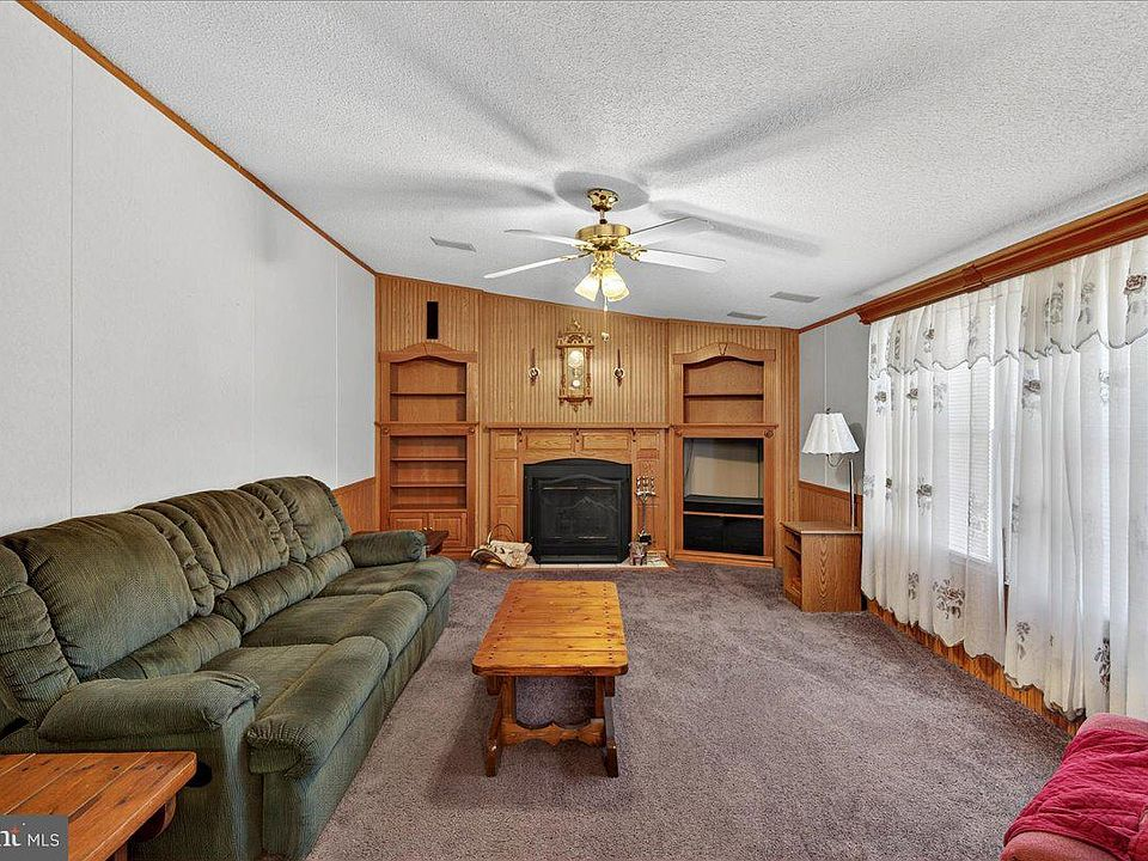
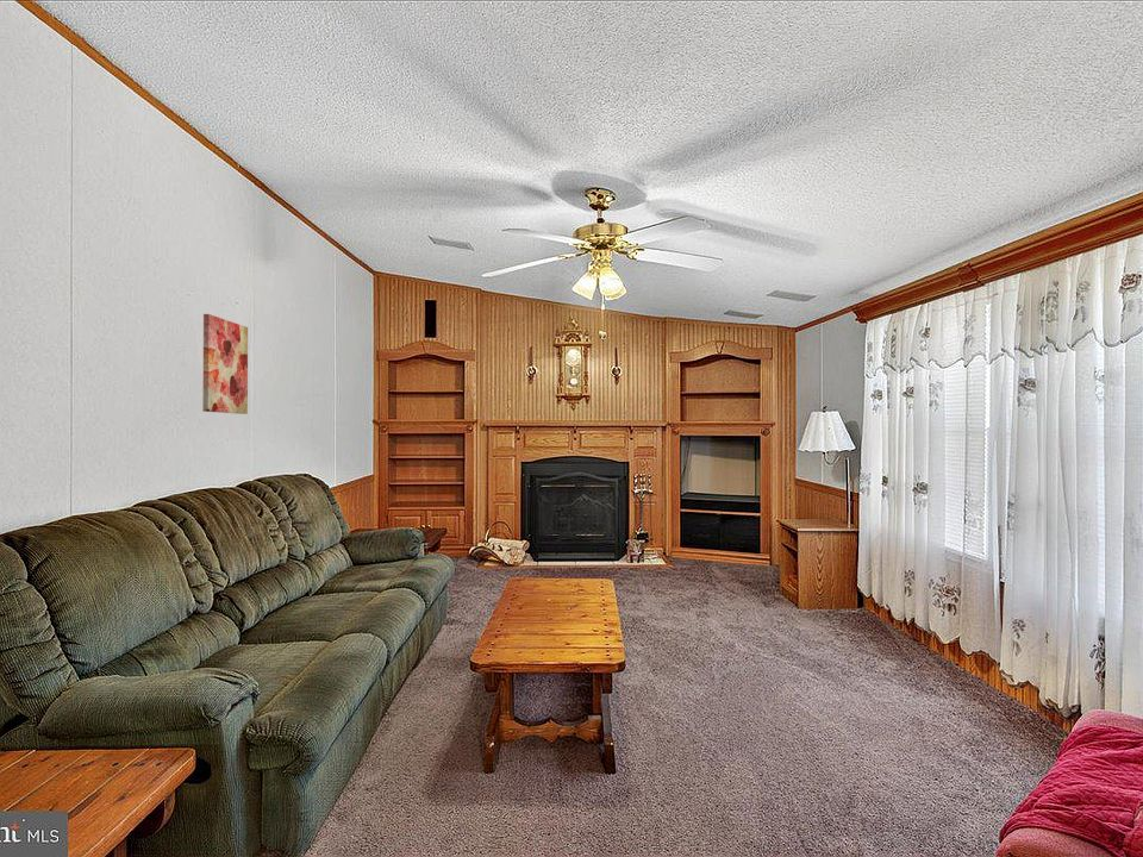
+ wall art [201,313,249,415]
